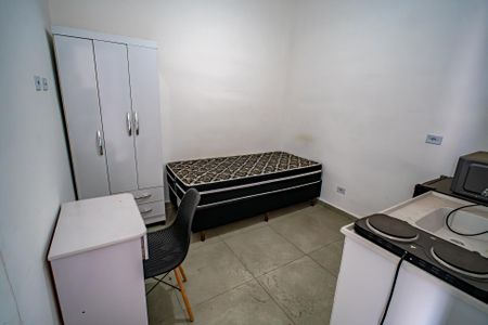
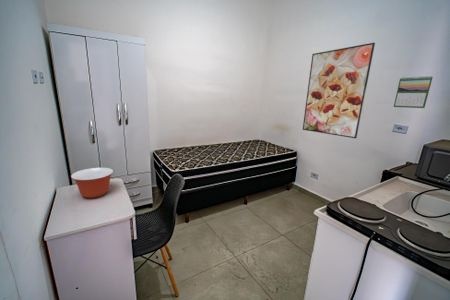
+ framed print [302,42,376,139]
+ mixing bowl [70,167,114,199]
+ calendar [393,75,434,109]
